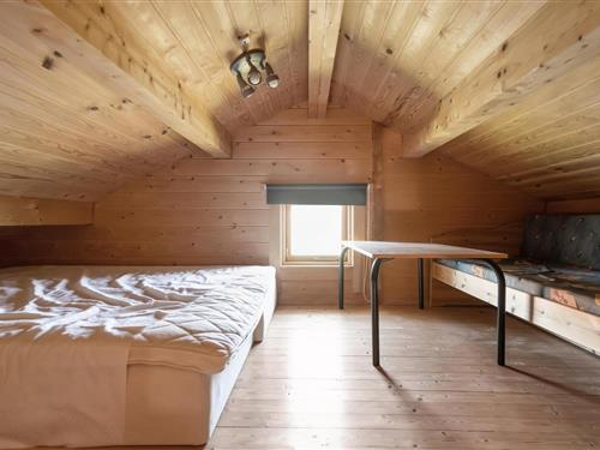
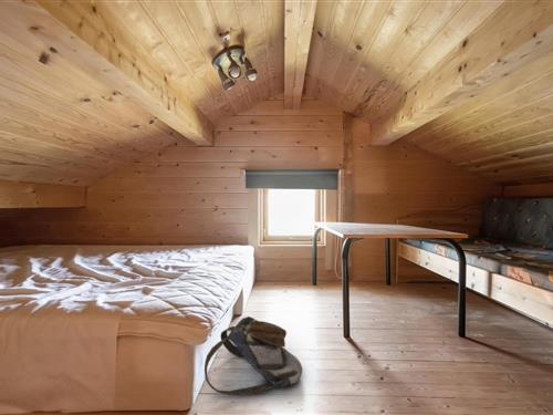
+ backpack [204,315,303,397]
